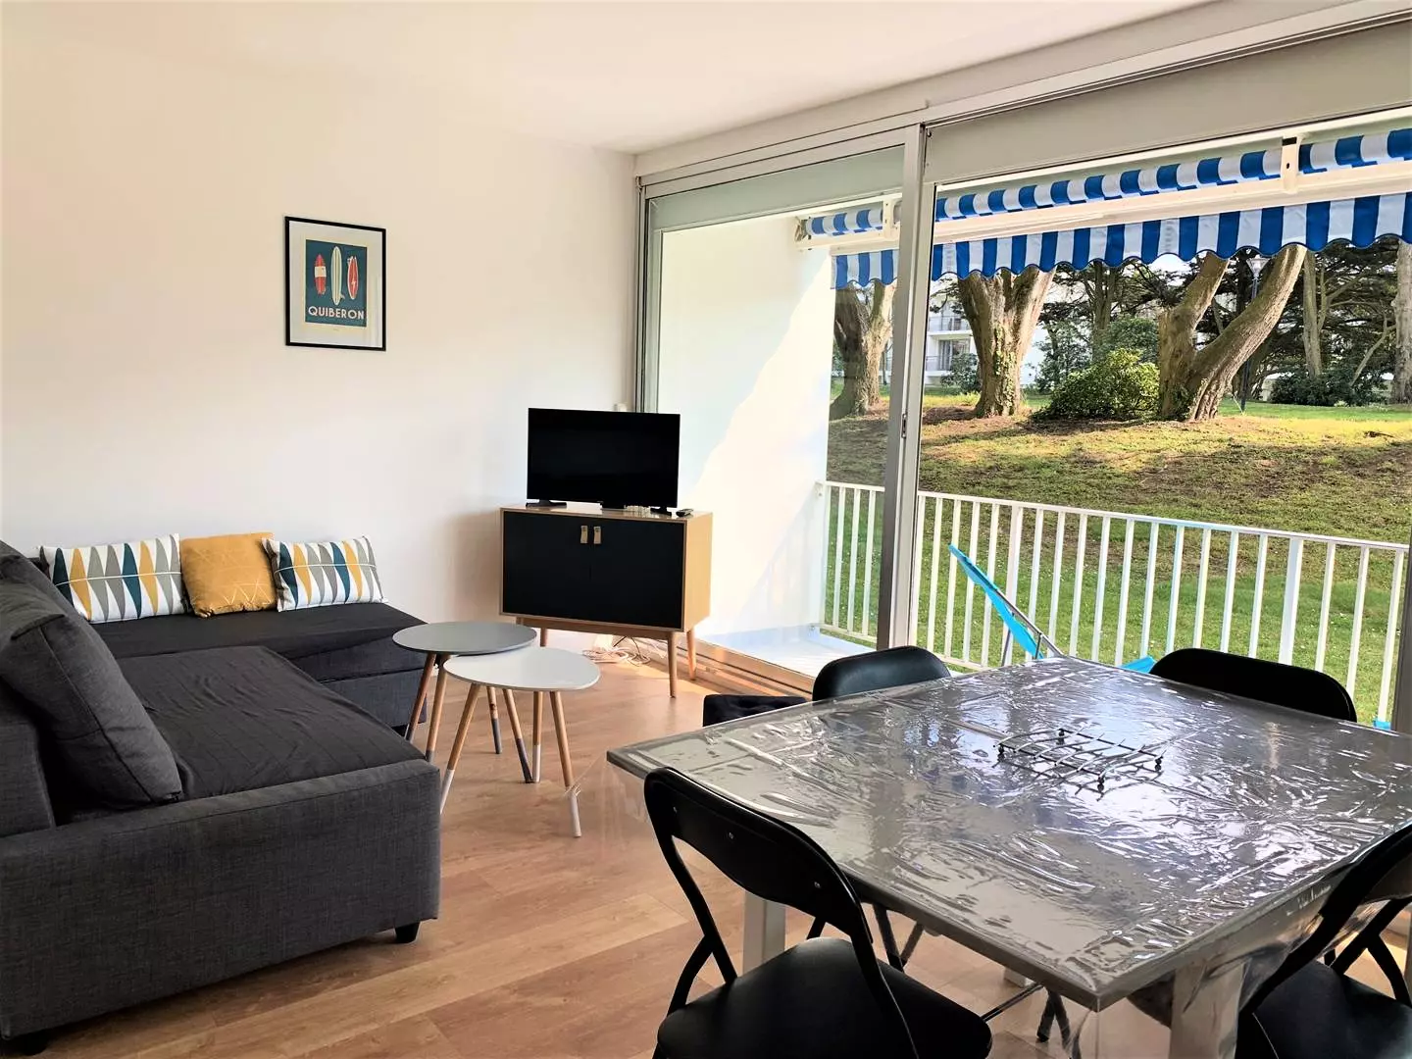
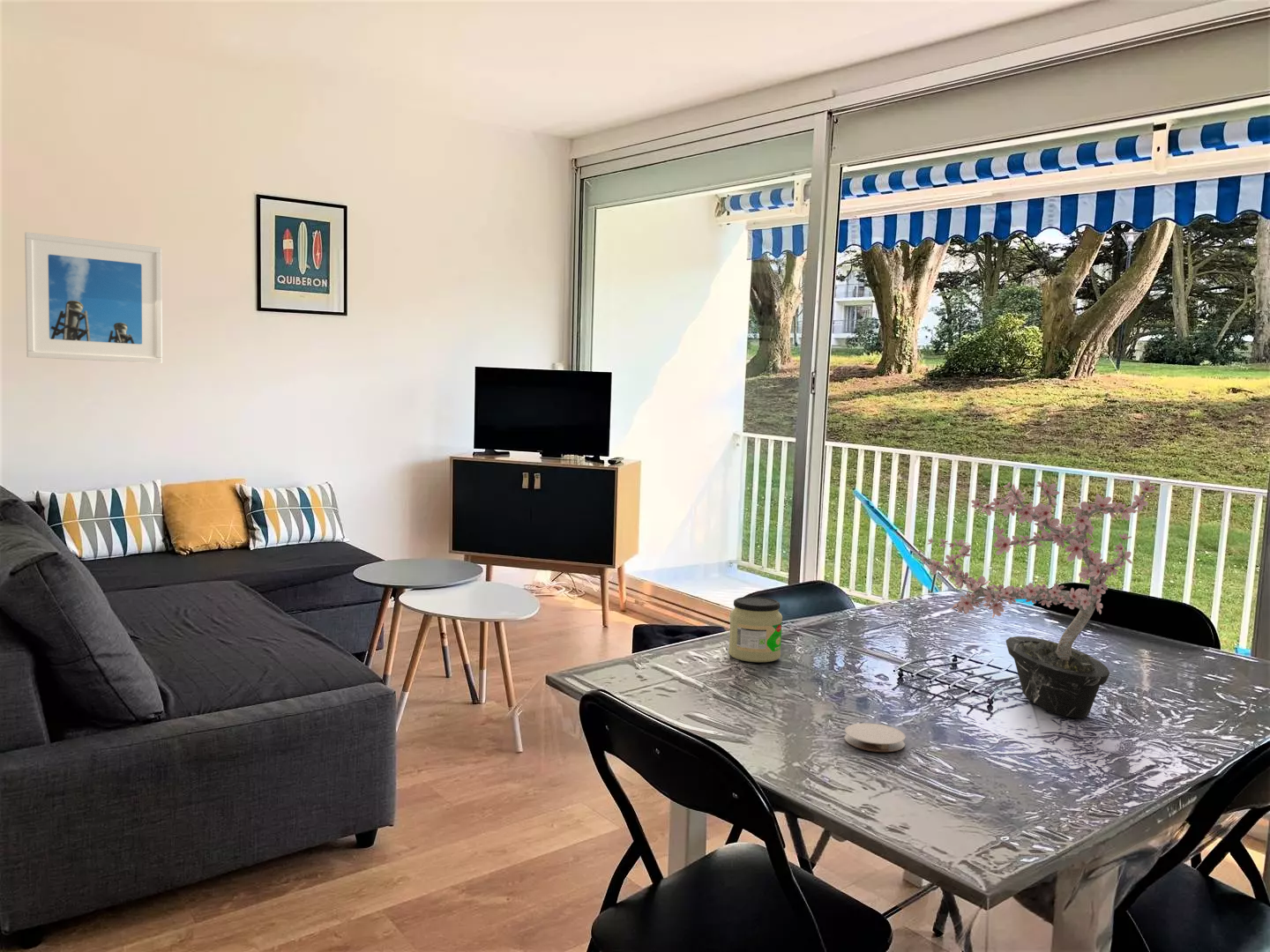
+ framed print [24,231,163,364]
+ coaster [843,723,907,753]
+ potted plant [915,479,1156,719]
+ jar [728,596,783,663]
